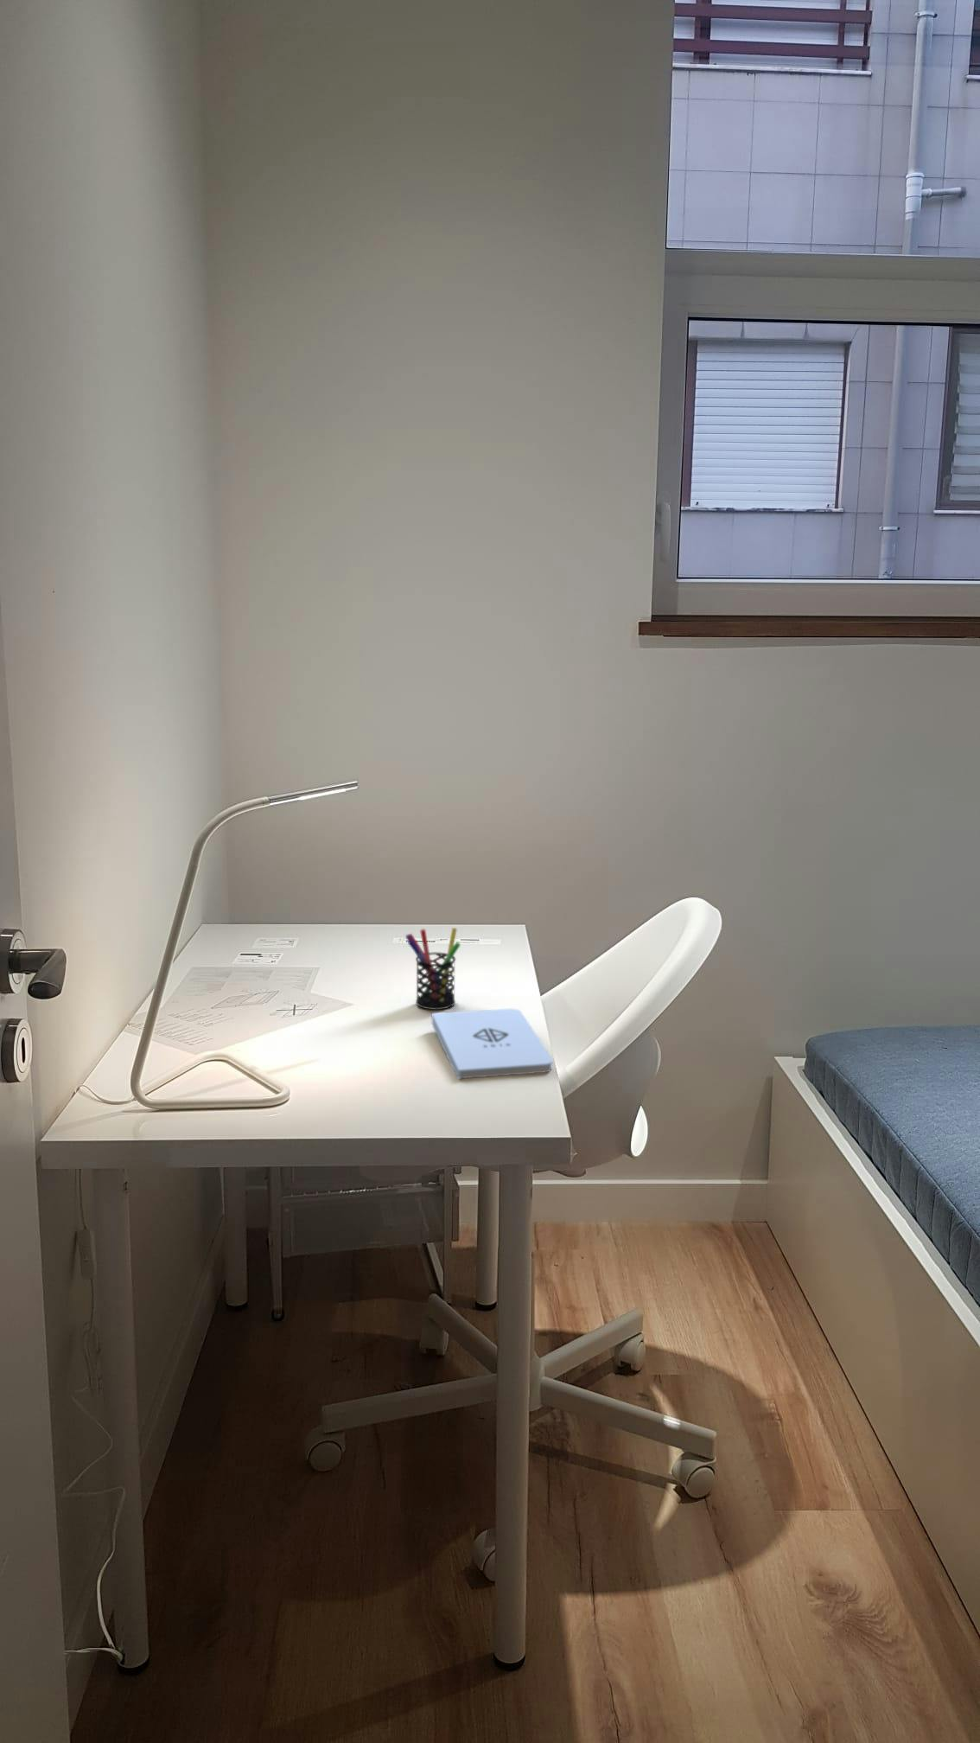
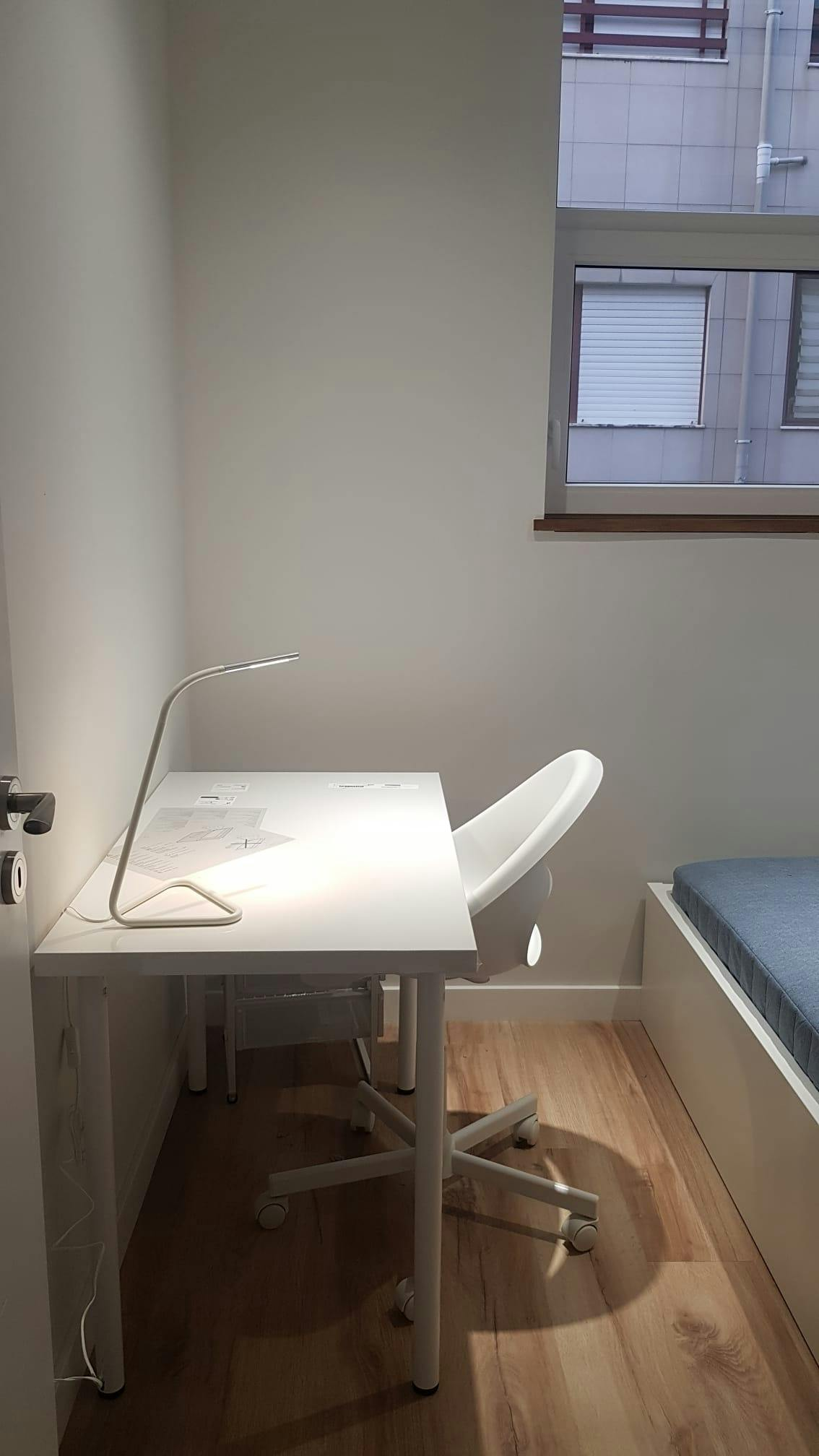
- notepad [431,1008,554,1080]
- pen holder [404,927,462,1010]
